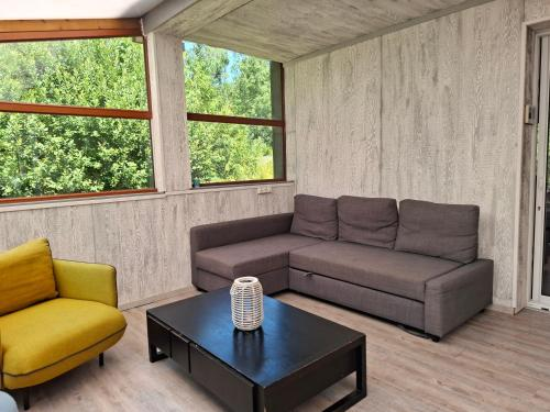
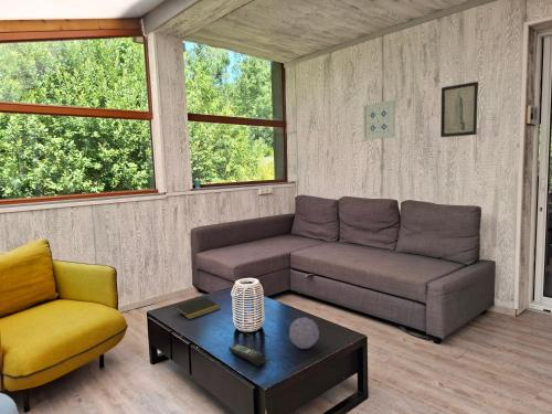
+ wall art [362,99,396,140]
+ notepad [174,295,221,320]
+ decorative ball [288,316,320,350]
+ remote control [227,343,266,368]
+ wall art [439,81,479,138]
